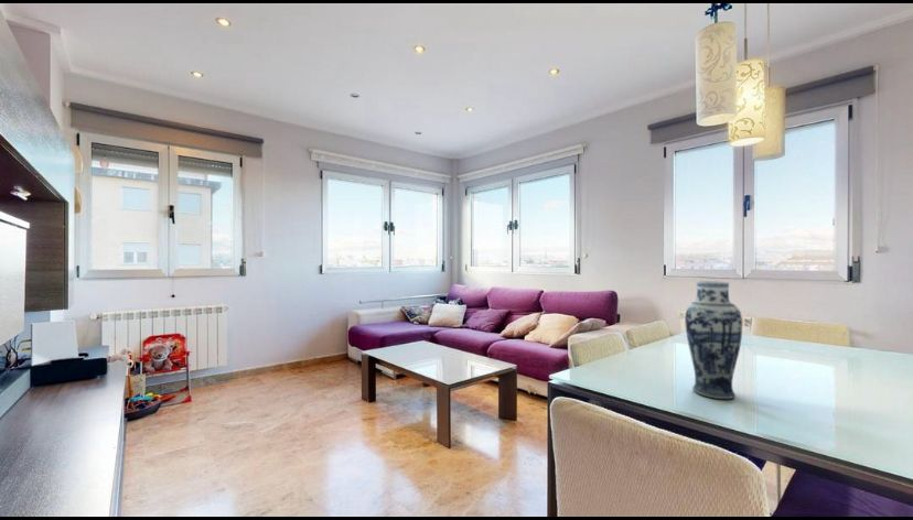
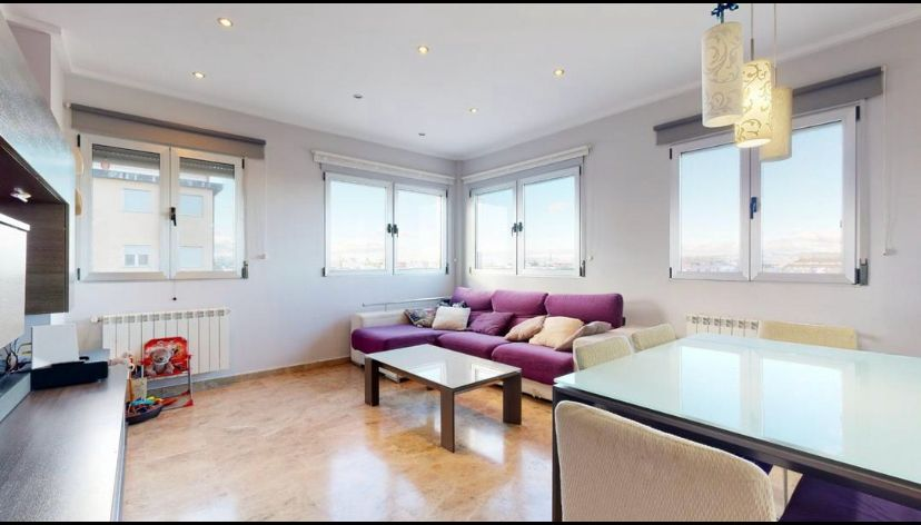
- vase [684,280,743,400]
